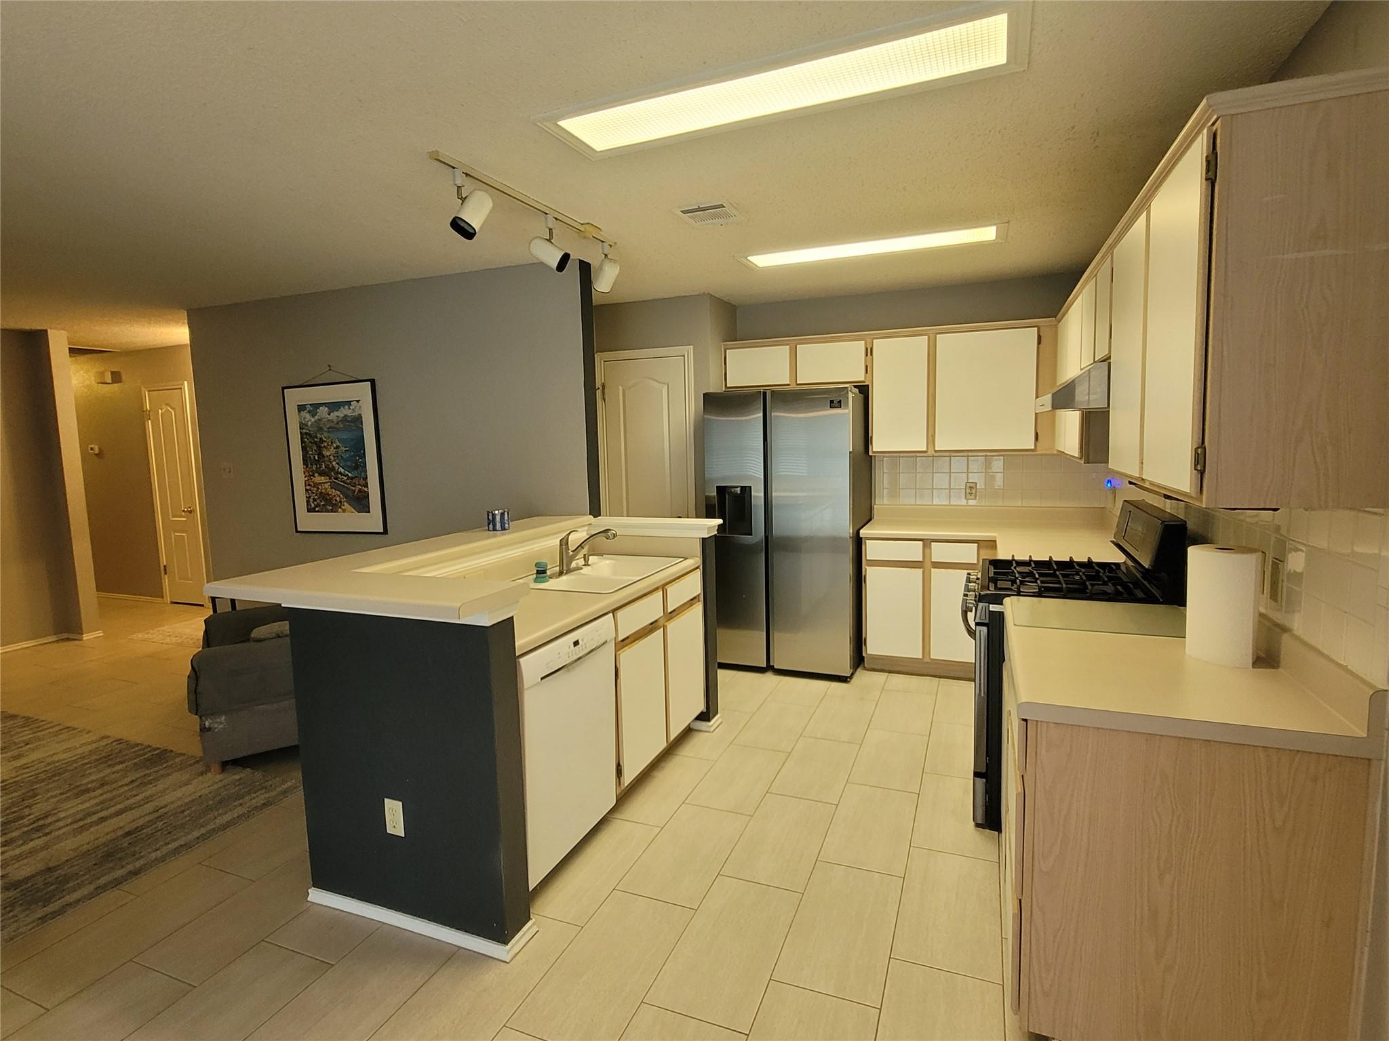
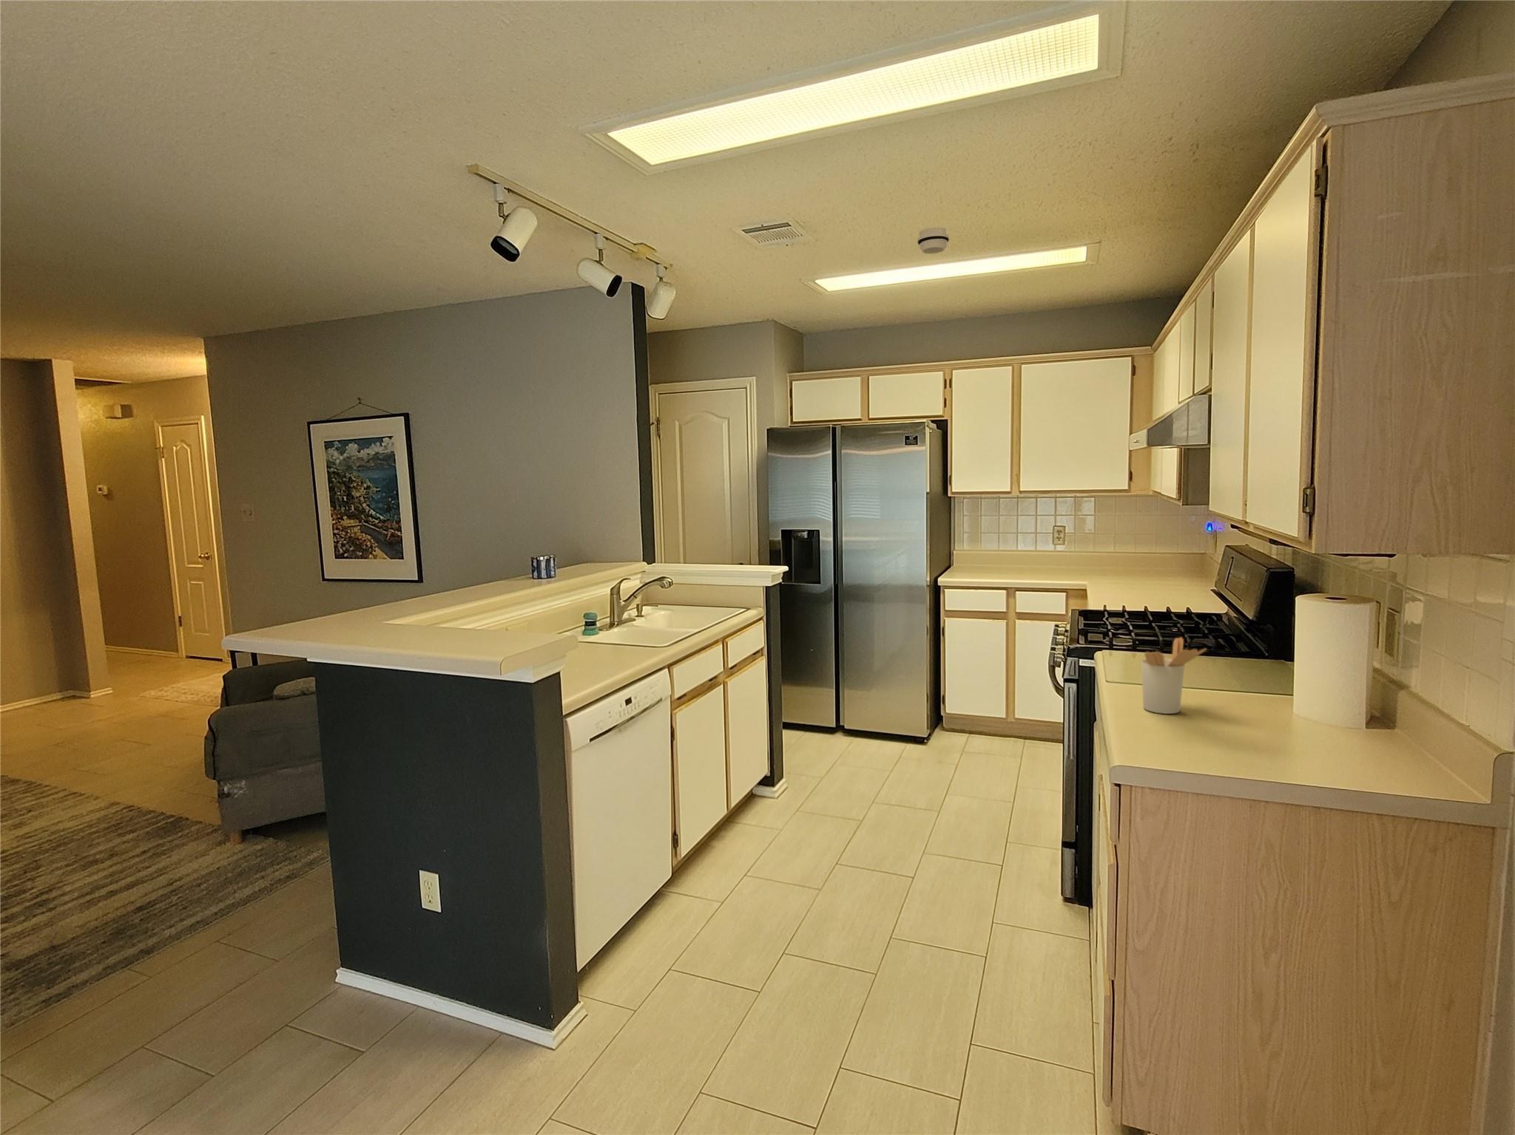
+ smoke detector [916,227,950,254]
+ utensil holder [1140,637,1207,714]
